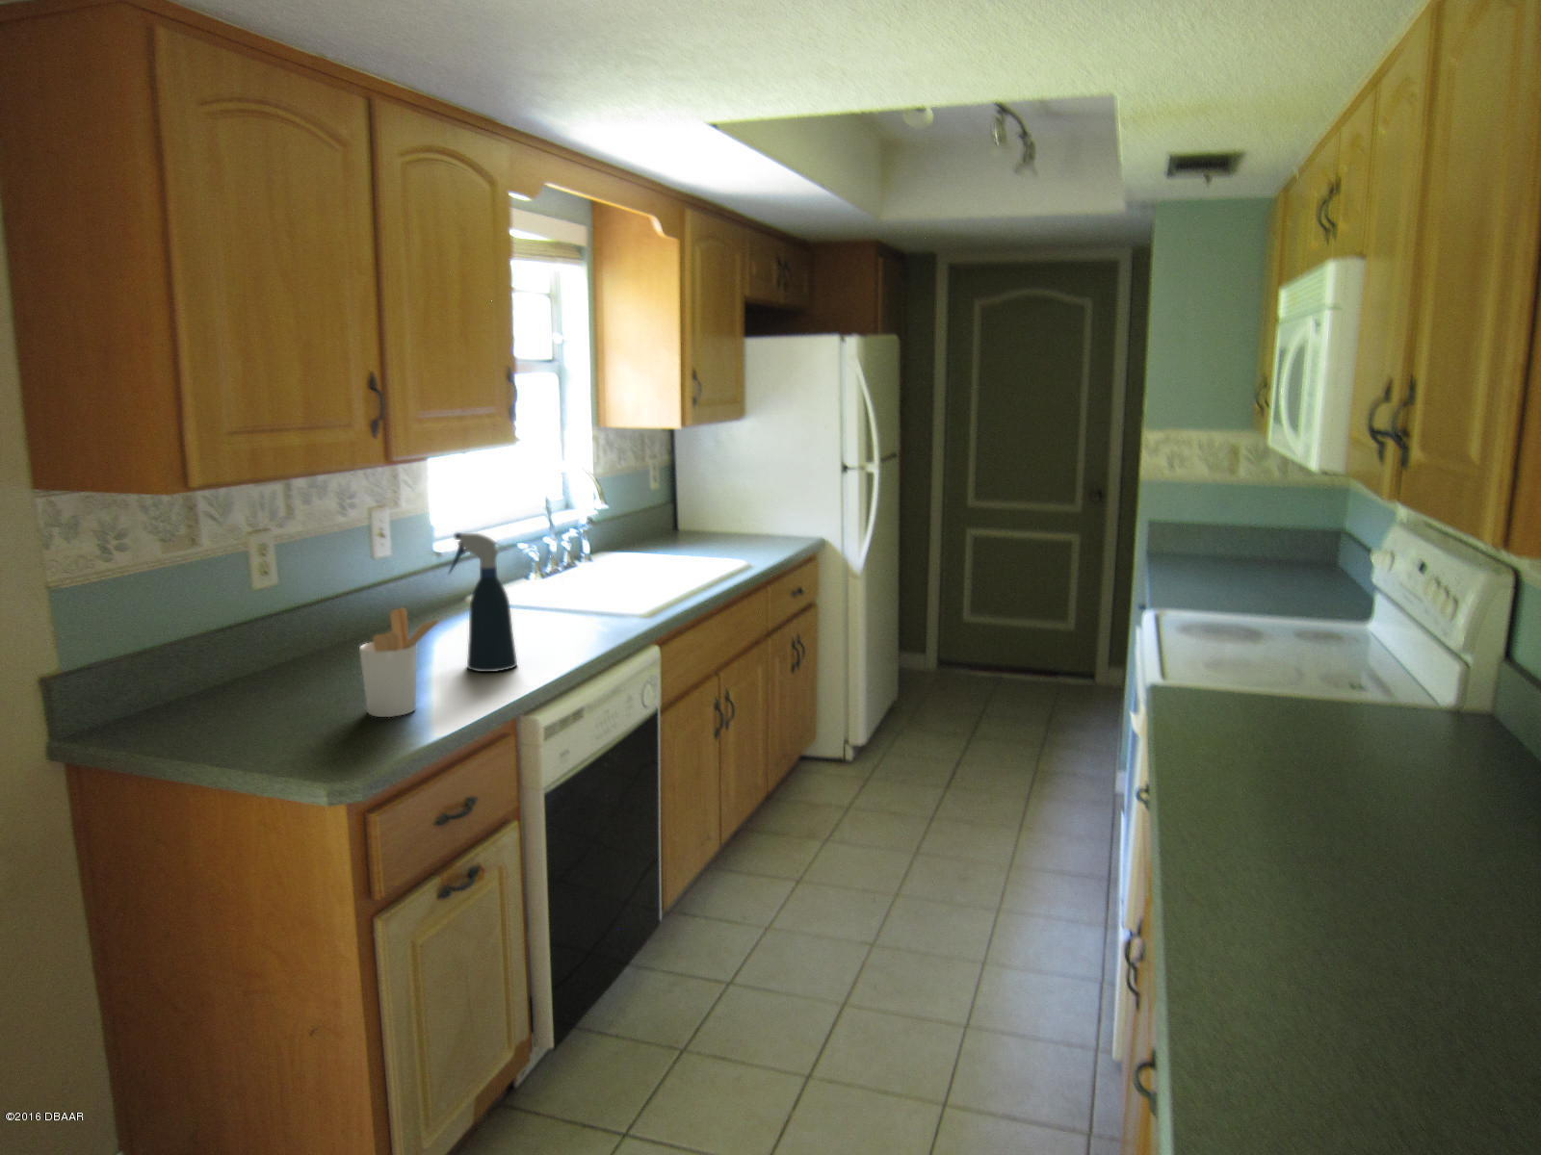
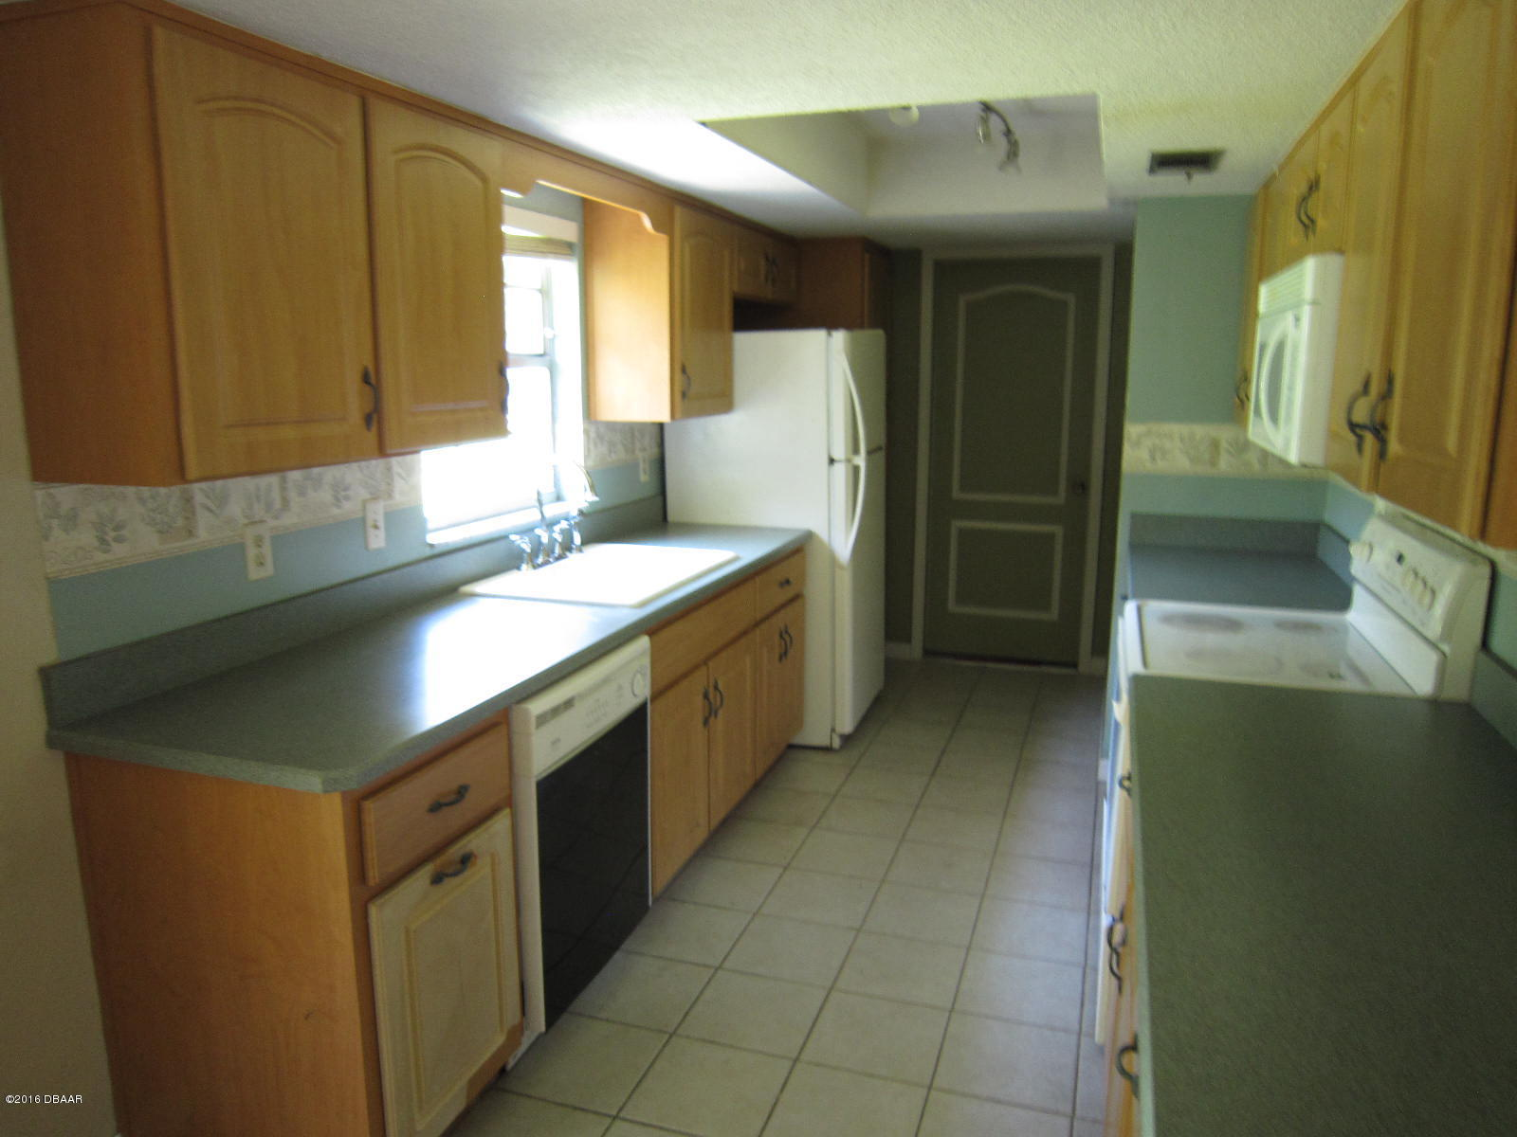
- spray bottle [447,531,518,673]
- utensil holder [358,607,447,718]
